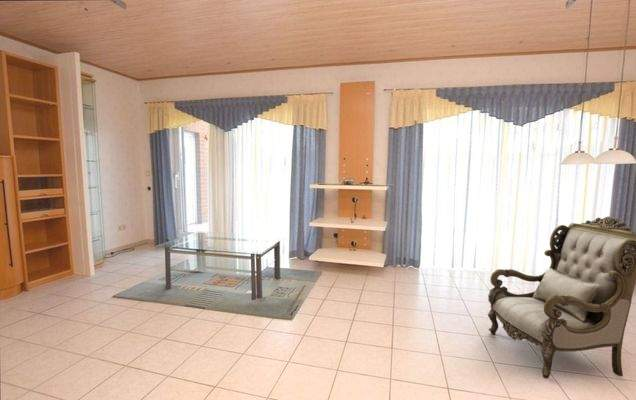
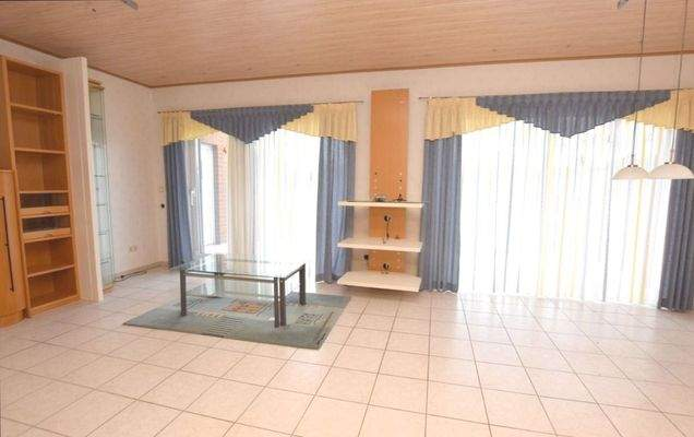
- armchair [487,216,636,379]
